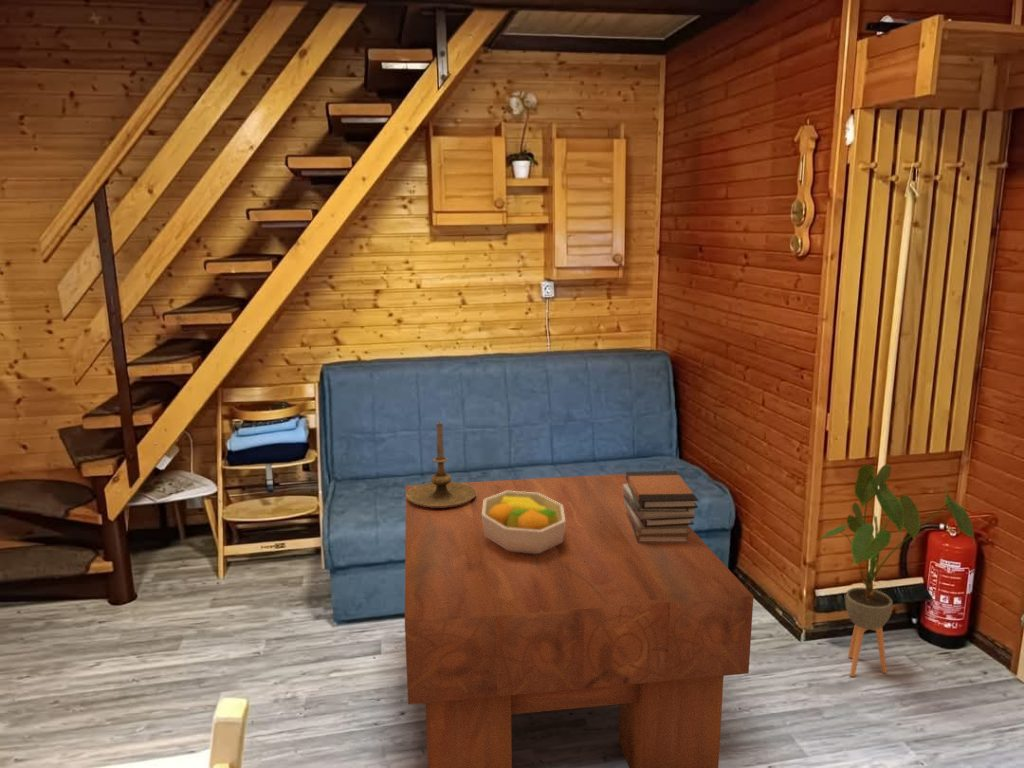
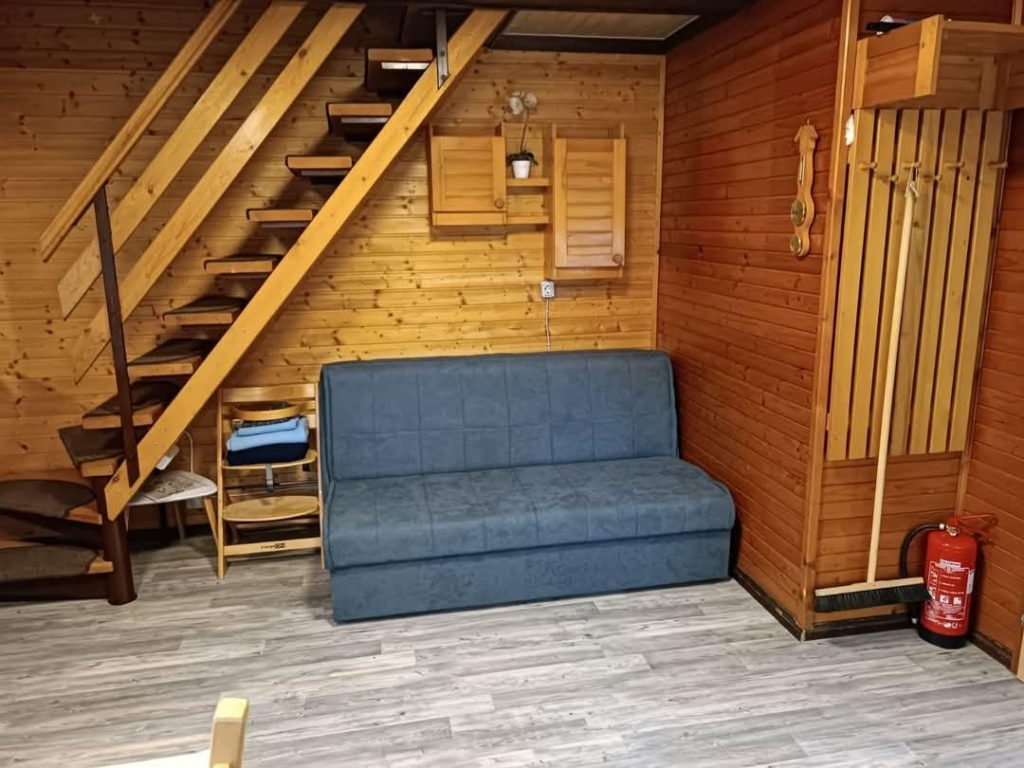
- candle holder [407,421,476,508]
- book stack [623,470,699,543]
- house plant [817,463,976,678]
- fruit bowl [482,491,565,554]
- coffee table [404,473,754,768]
